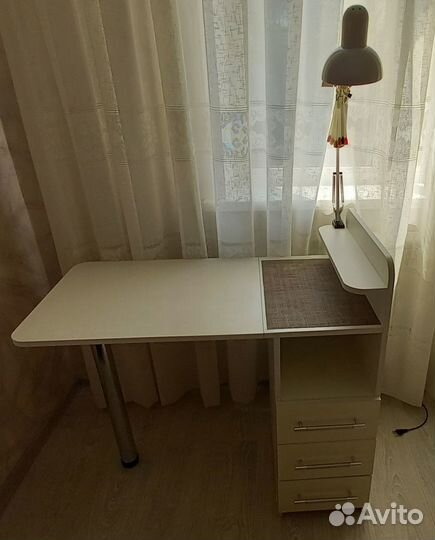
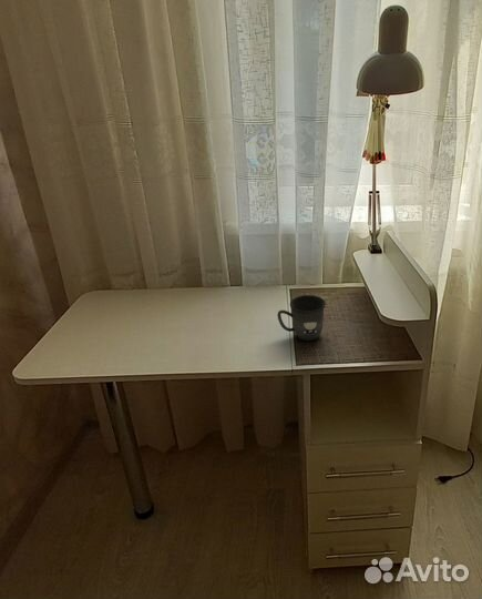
+ mug [276,294,327,342]
